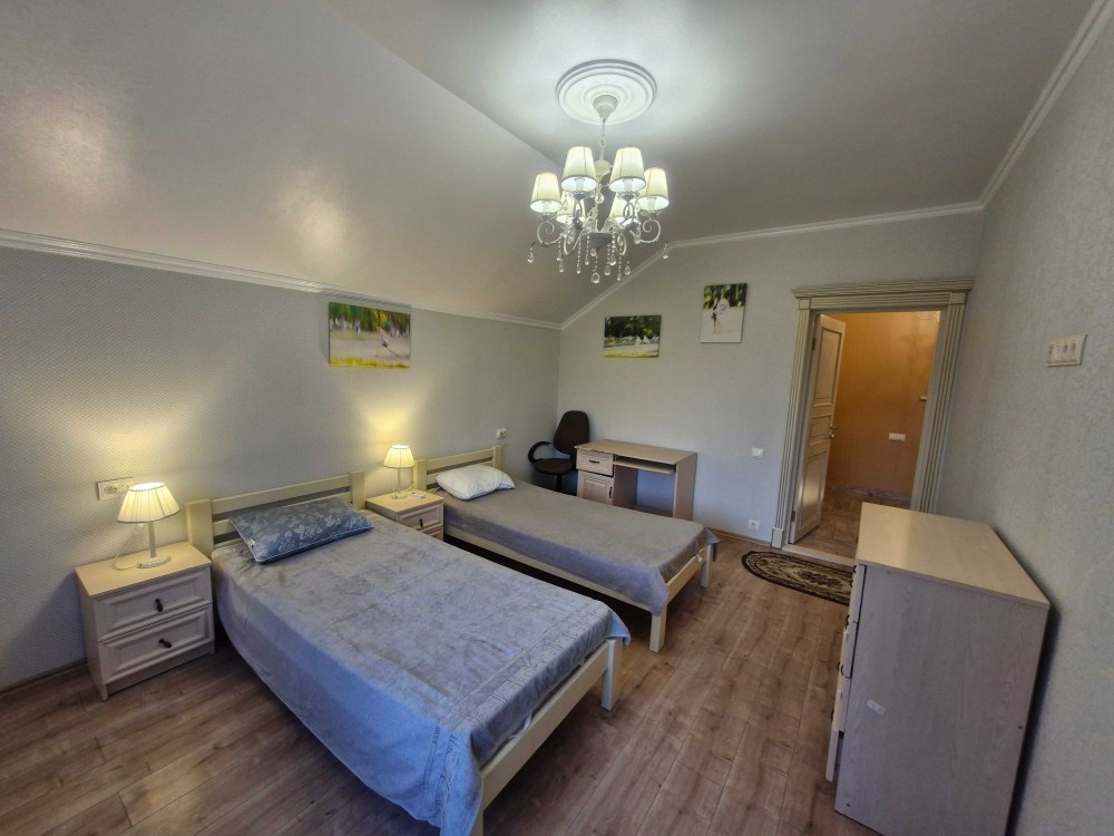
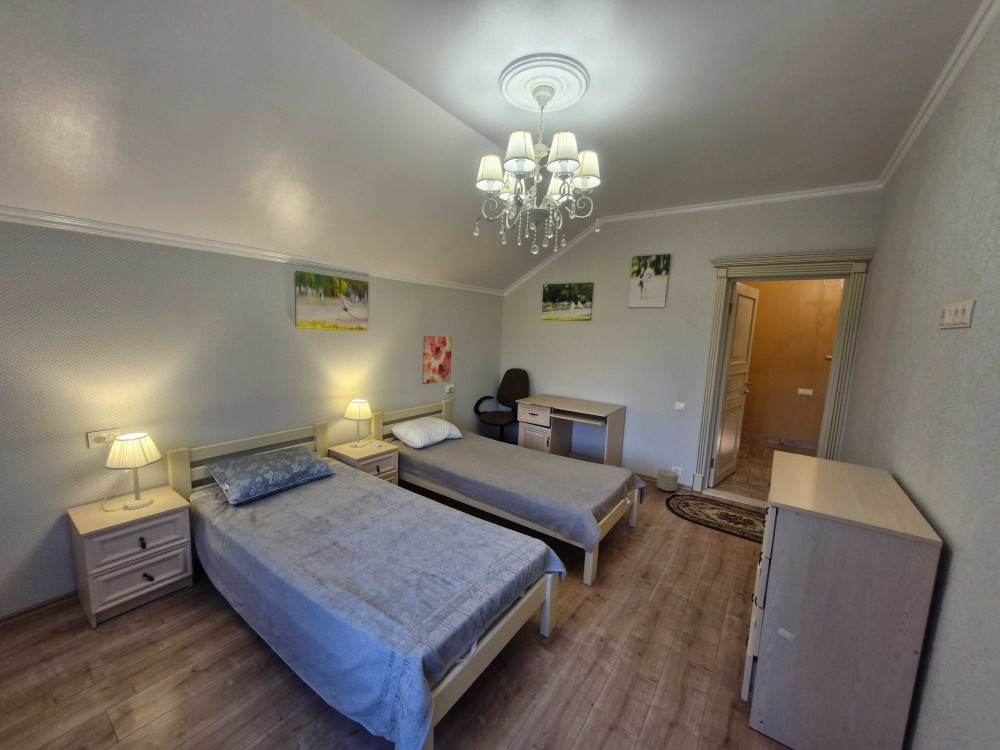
+ wall art [421,335,453,385]
+ planter [656,469,679,492]
